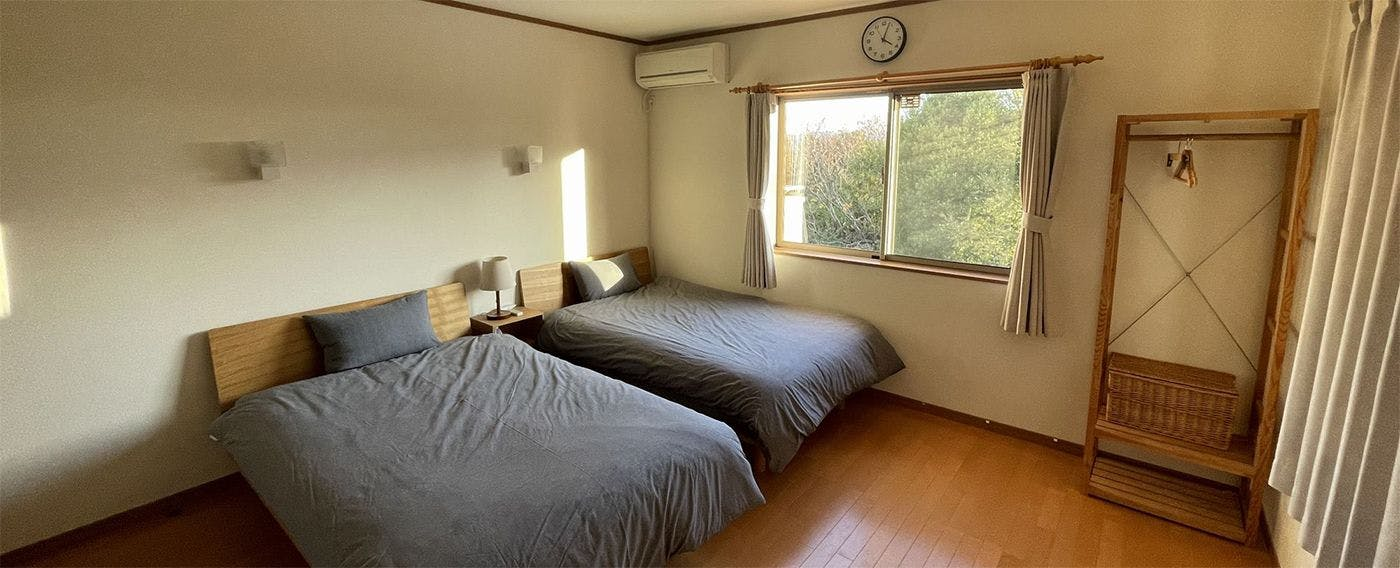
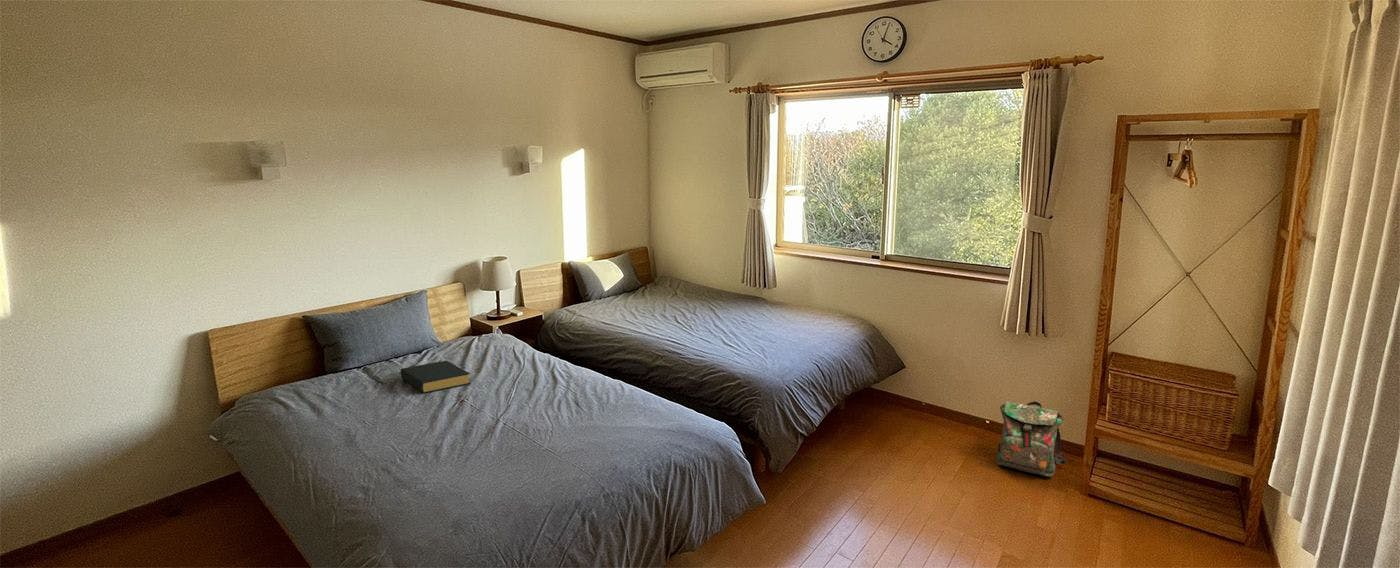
+ backpack [996,400,1069,478]
+ hardback book [400,360,472,394]
